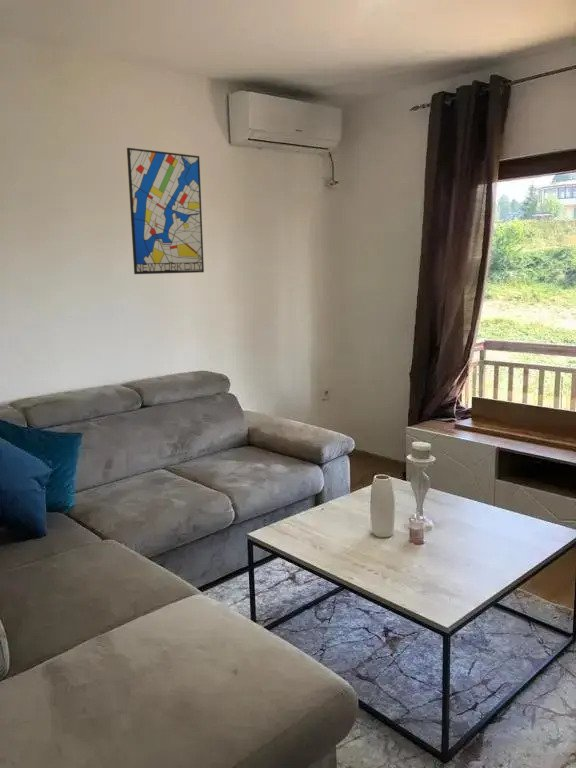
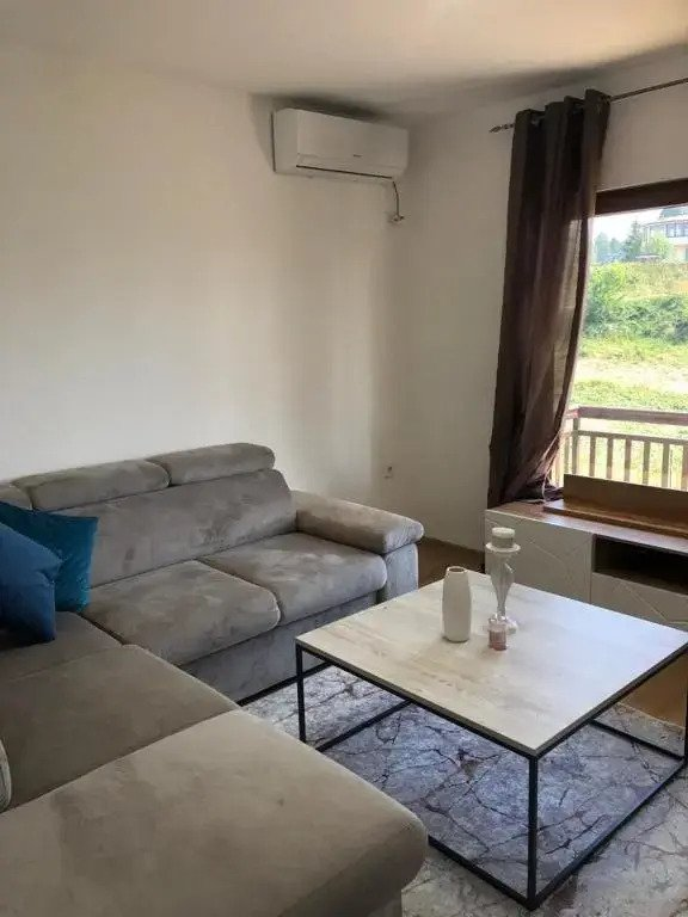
- wall art [126,147,205,275]
